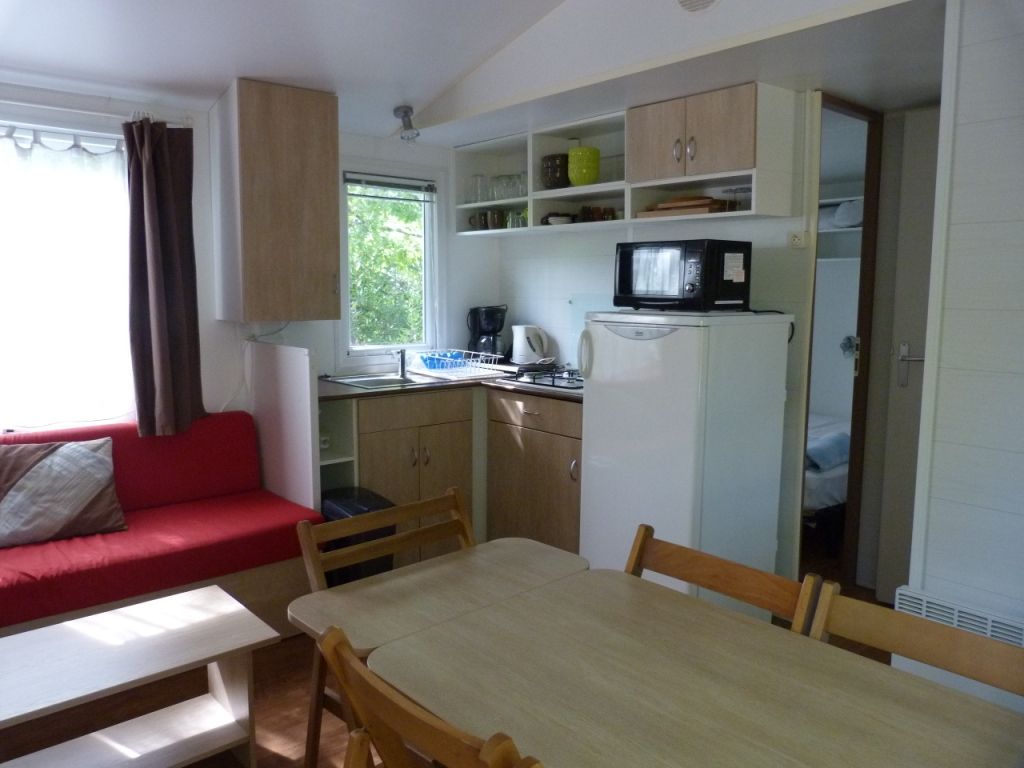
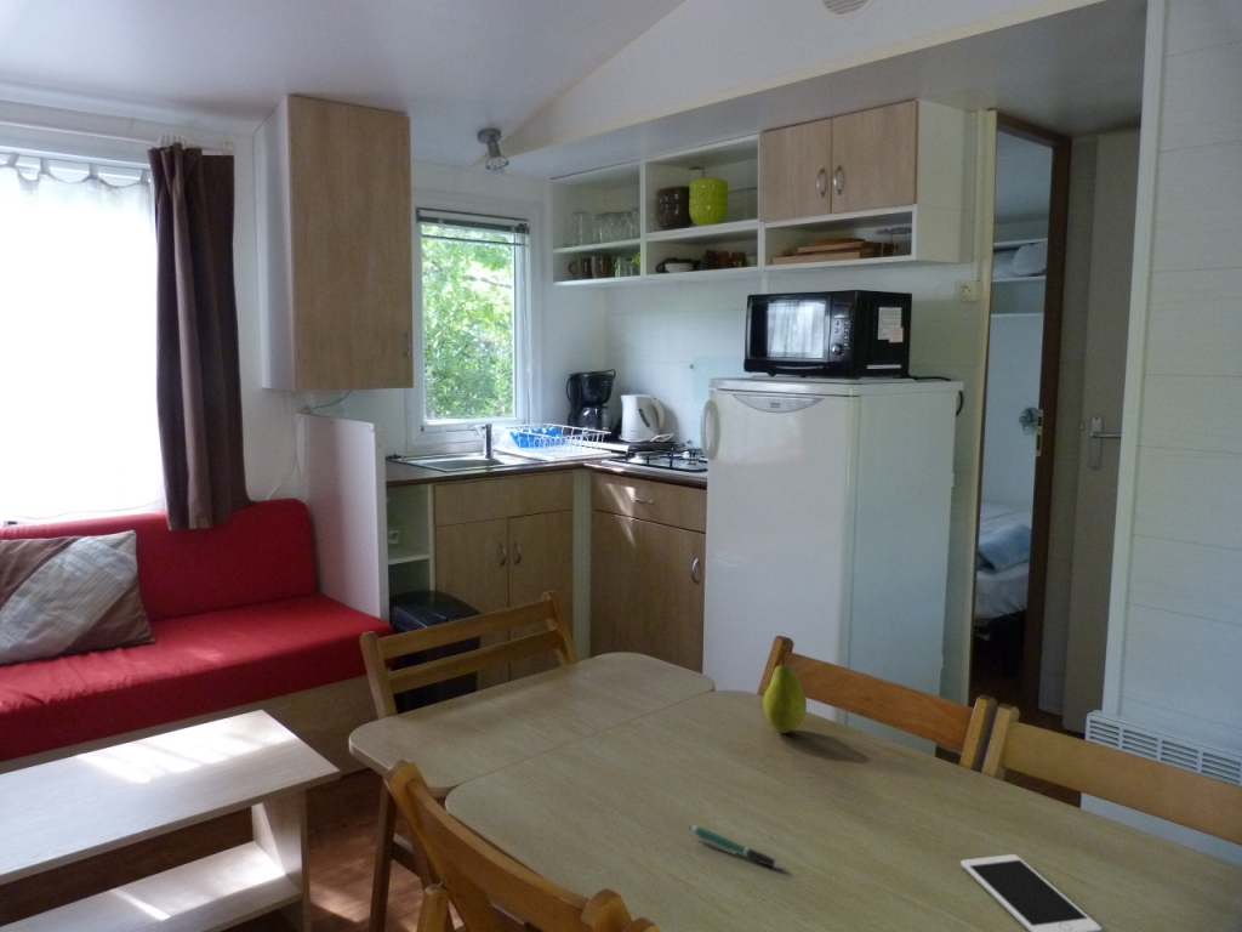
+ pen [688,824,787,870]
+ cell phone [959,853,1104,932]
+ fruit [762,658,808,734]
